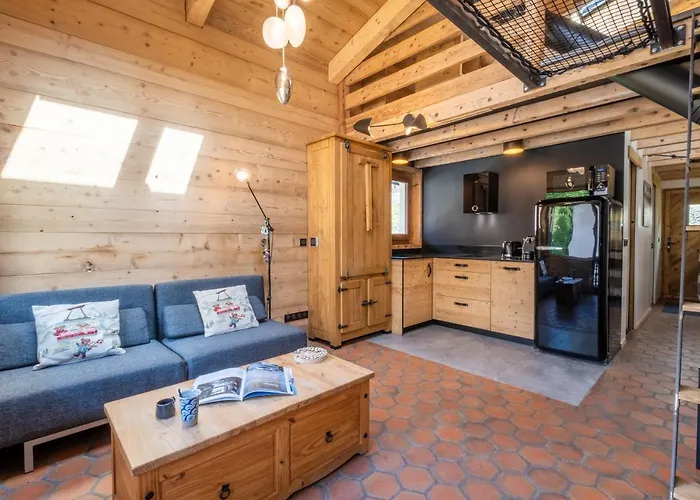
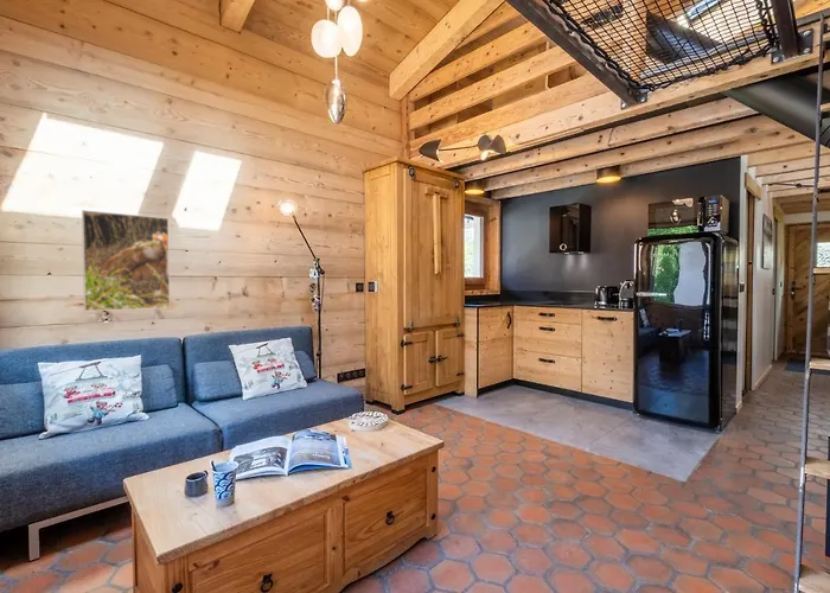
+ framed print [81,209,171,312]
